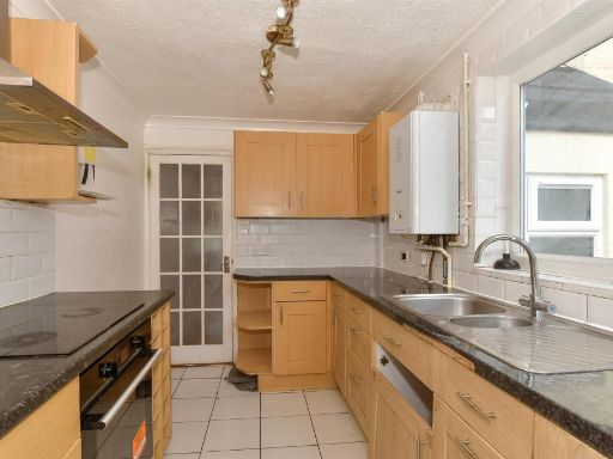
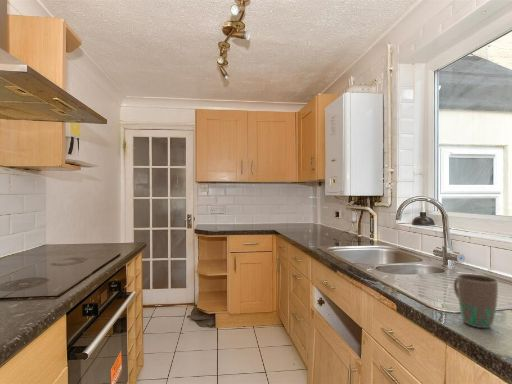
+ mug [453,273,499,329]
